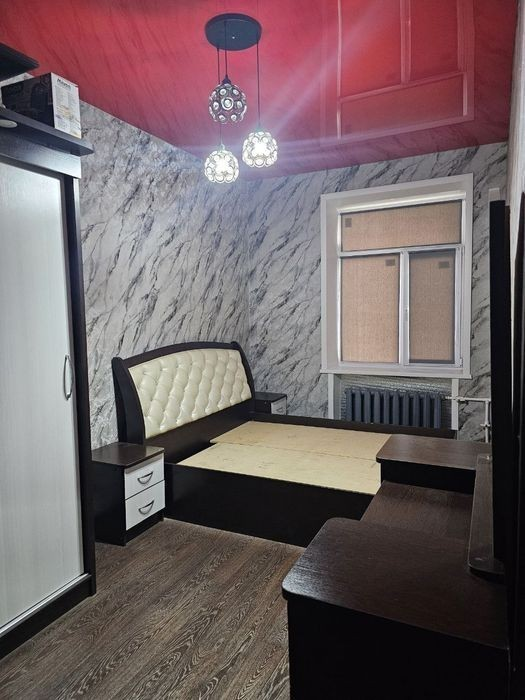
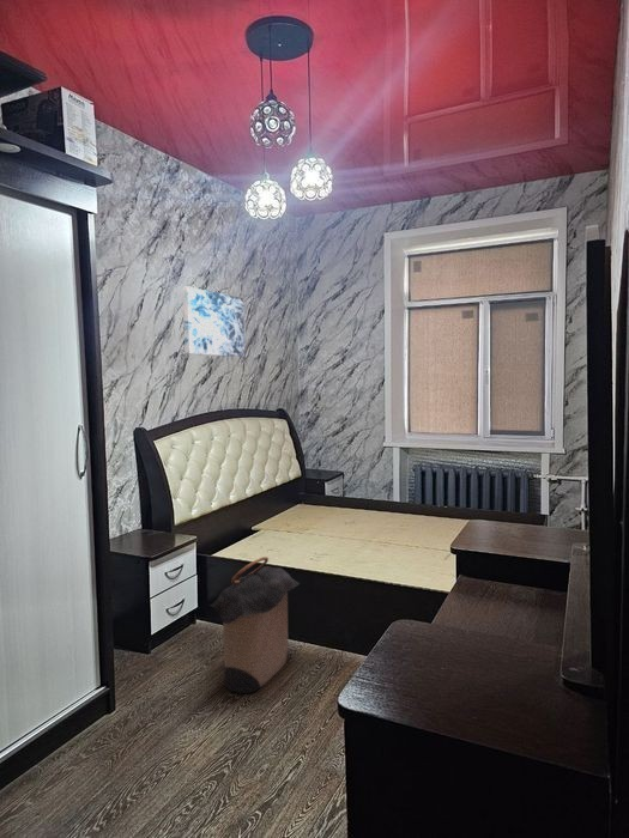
+ wall art [182,285,246,358]
+ laundry hamper [210,555,301,694]
